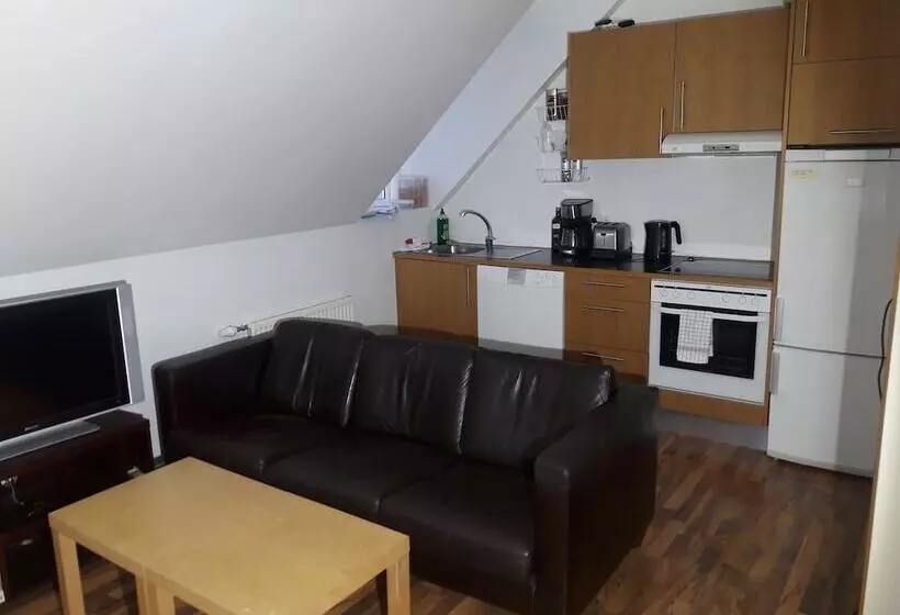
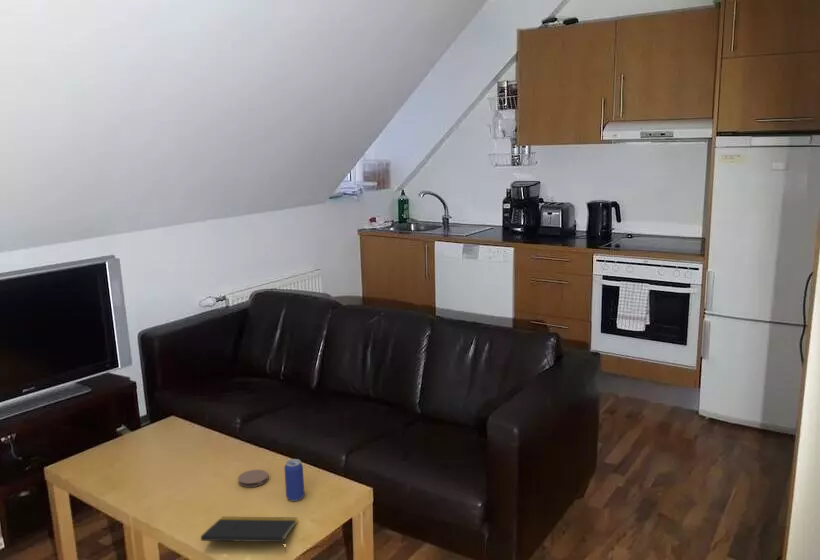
+ coaster [237,469,270,488]
+ notepad [200,516,298,553]
+ beverage can [283,458,305,502]
